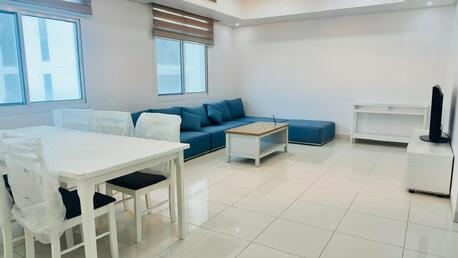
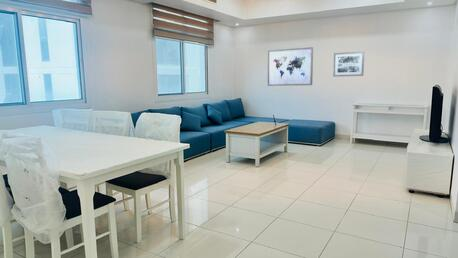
+ wall art [267,46,314,87]
+ wall art [332,50,365,78]
